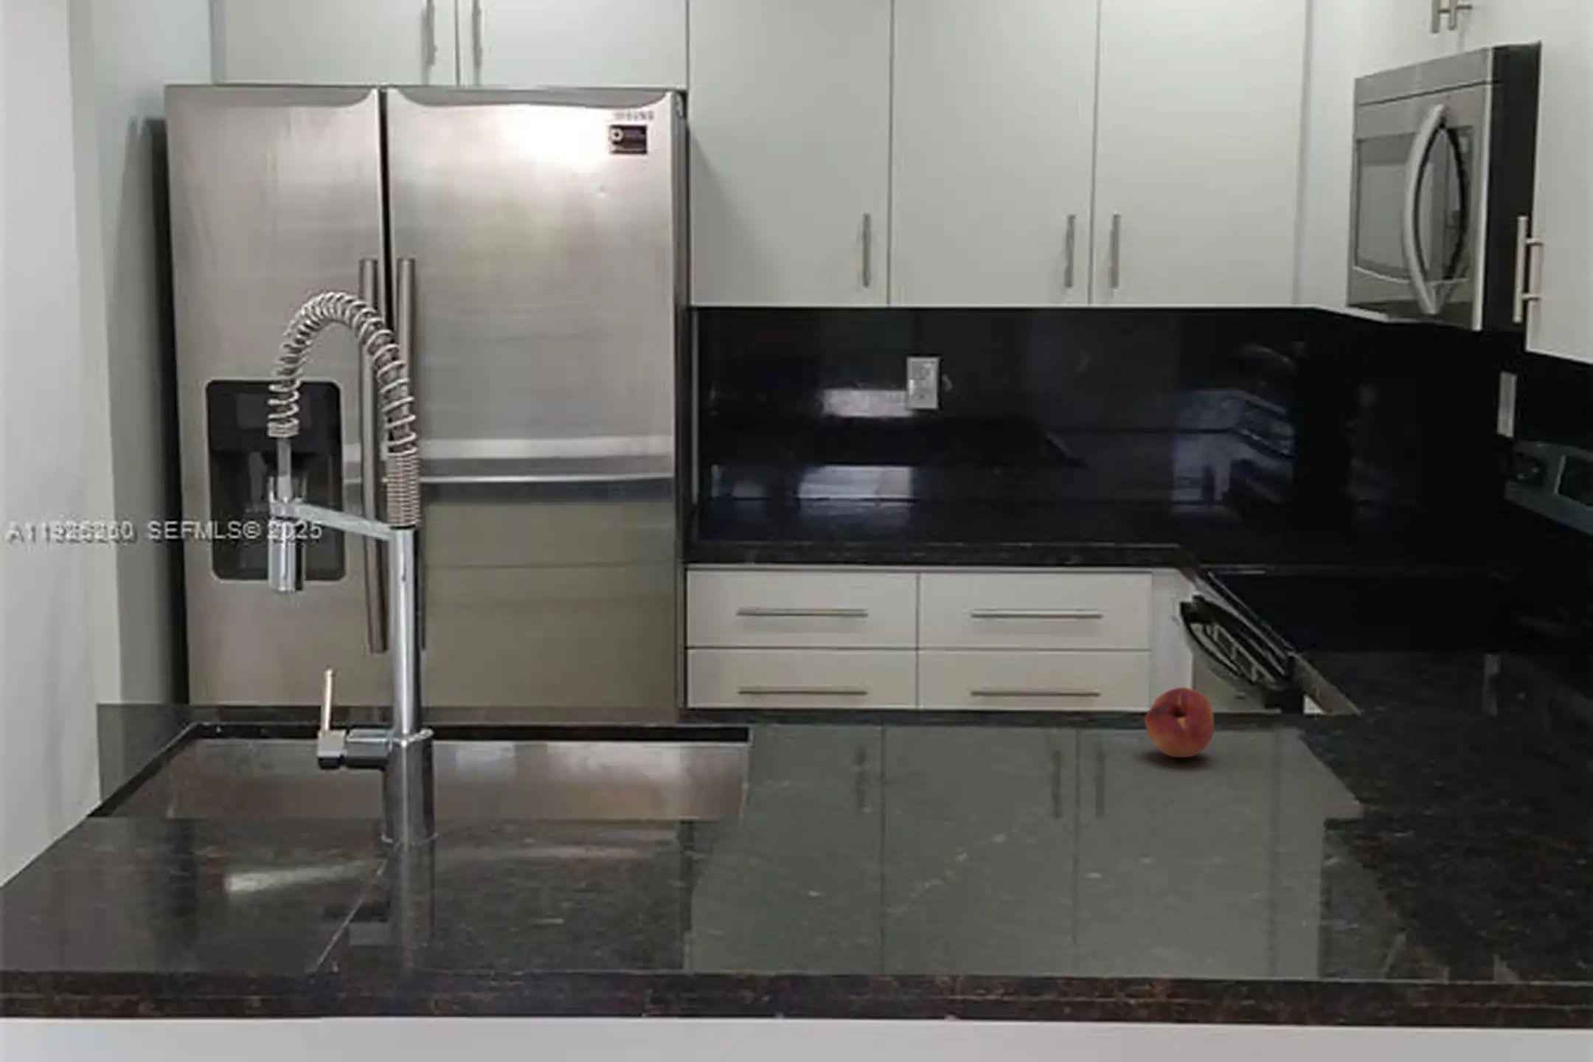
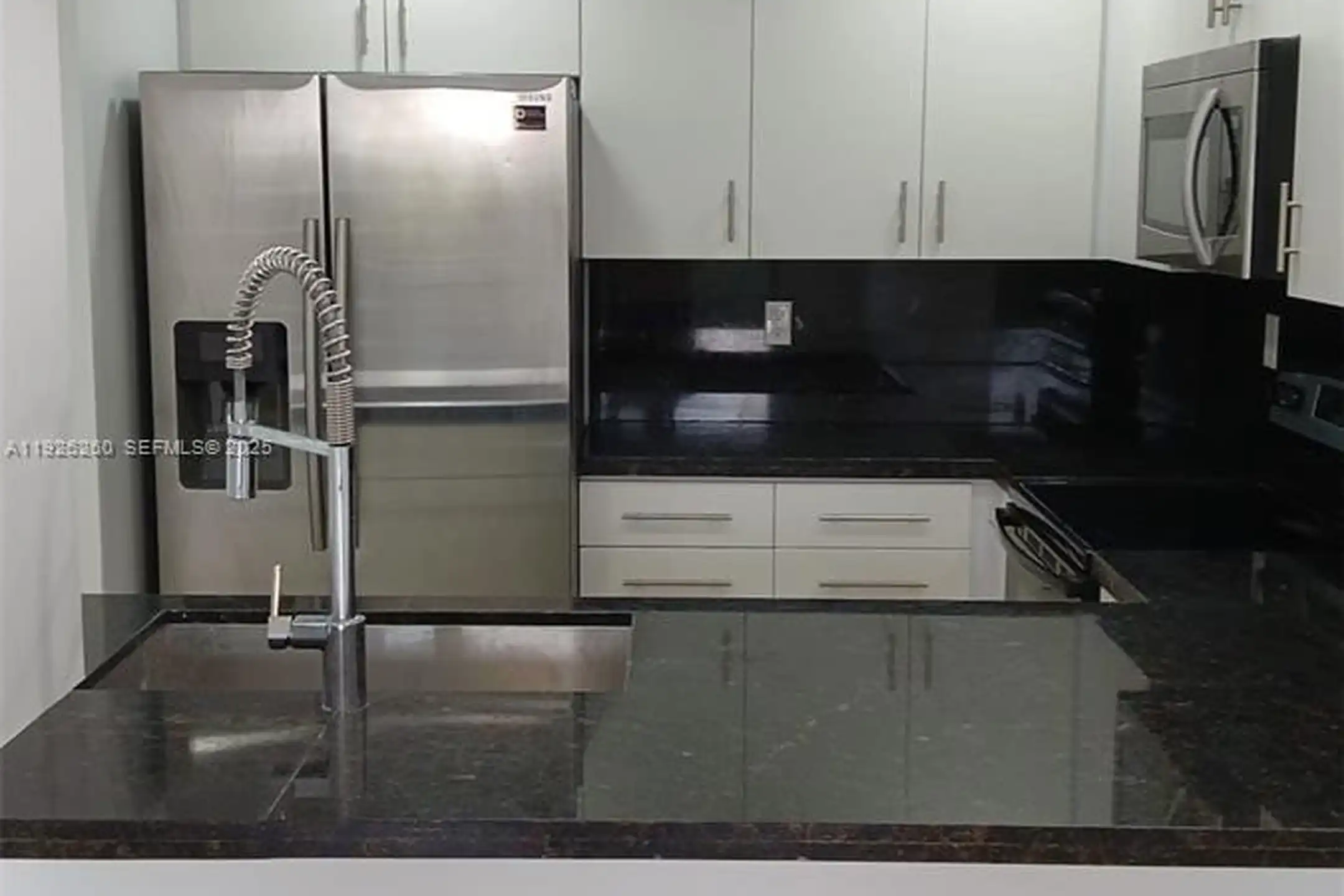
- fruit [1144,686,1215,759]
